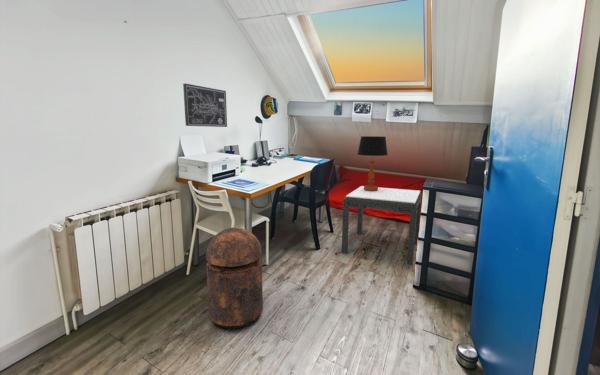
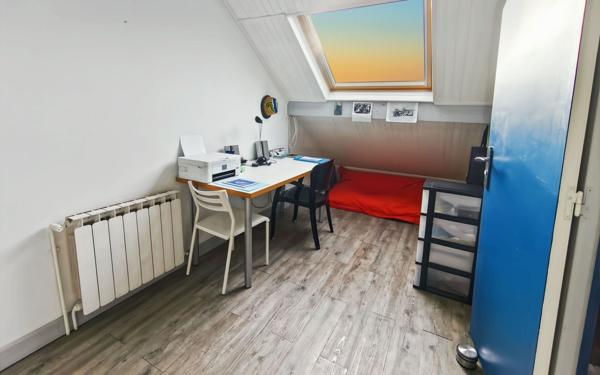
- side table [341,185,423,266]
- trash can [205,226,264,330]
- wall art [182,82,228,128]
- table lamp [356,135,389,191]
